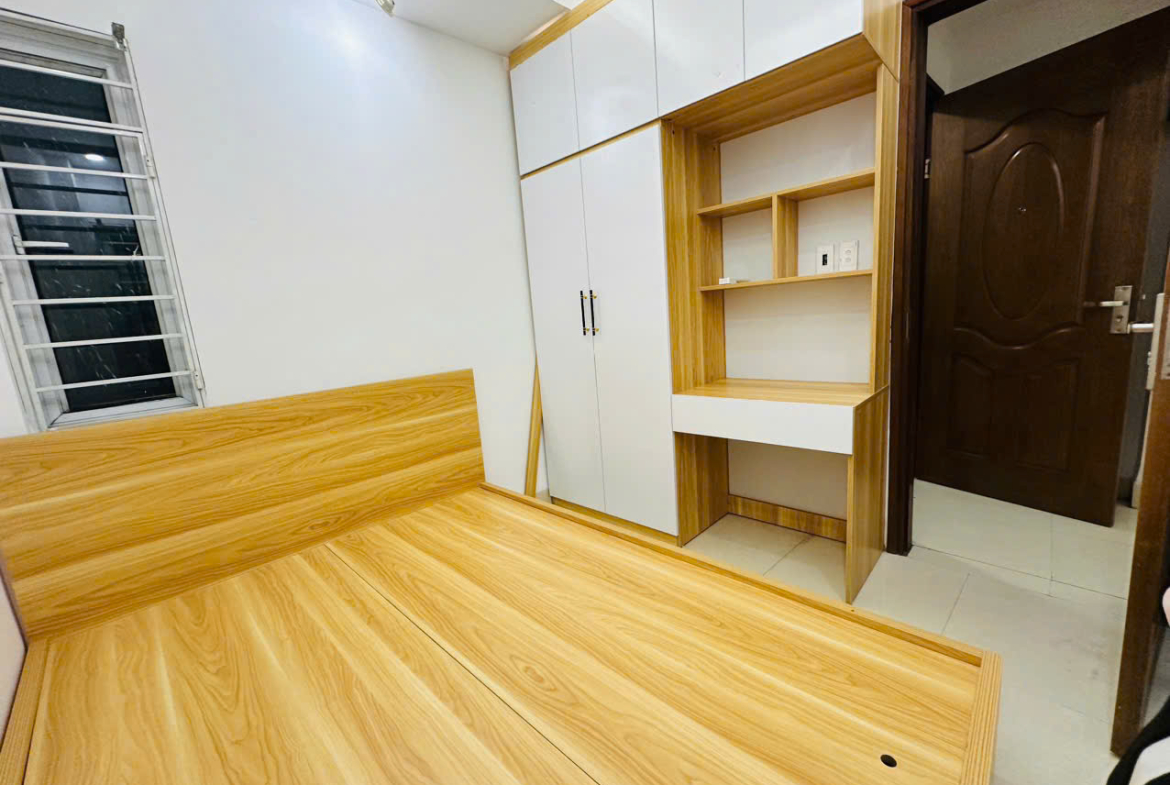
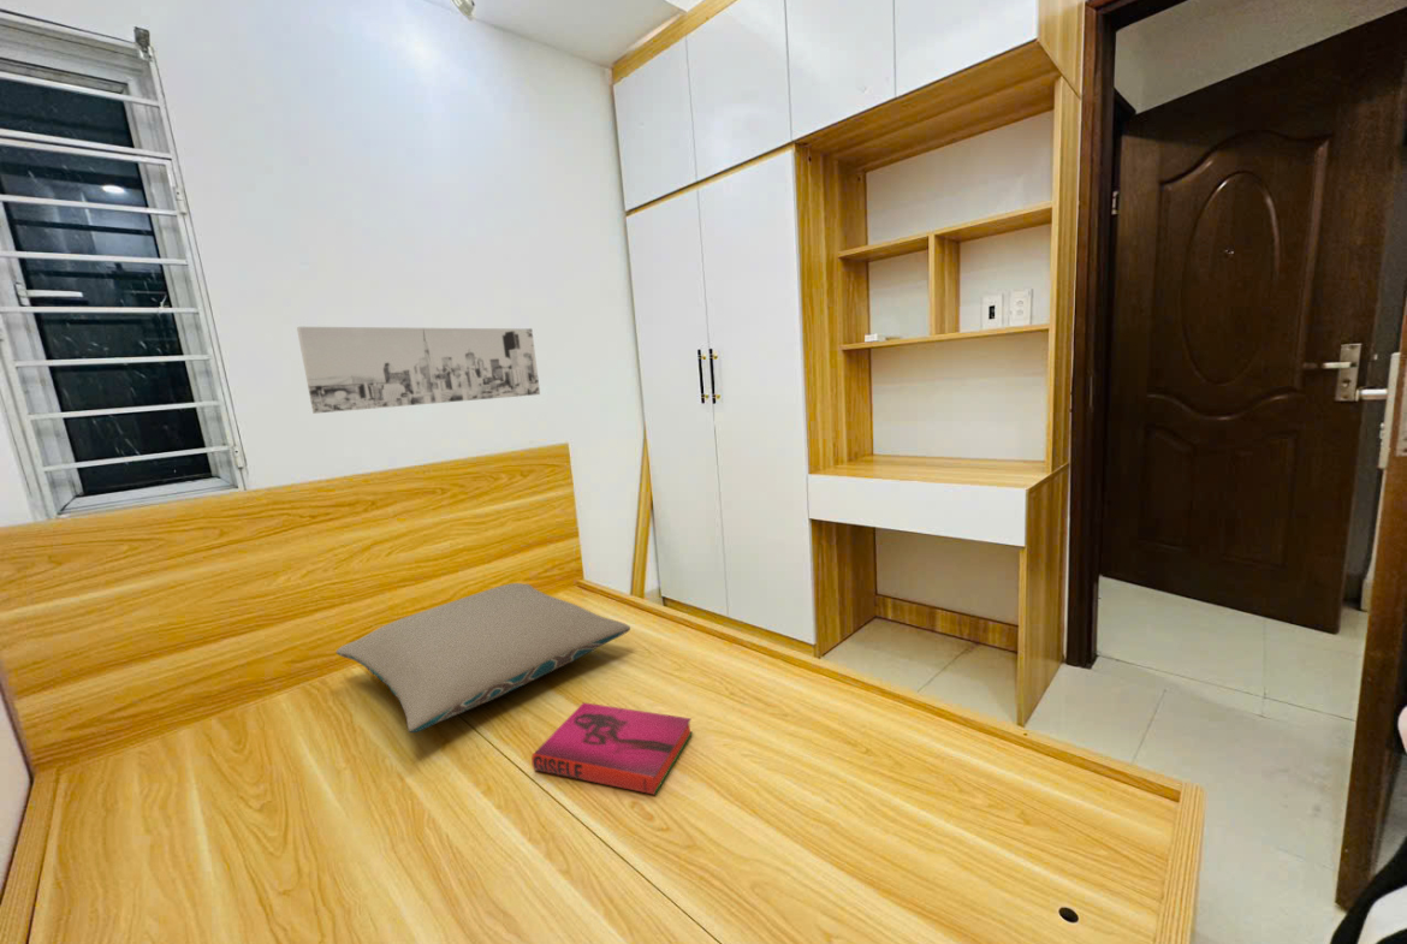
+ wall art [296,326,541,415]
+ hardback book [530,701,694,796]
+ pillow [334,582,631,734]
